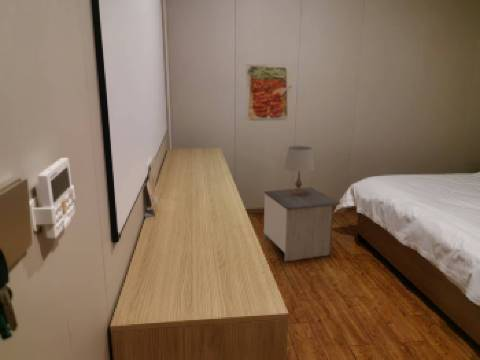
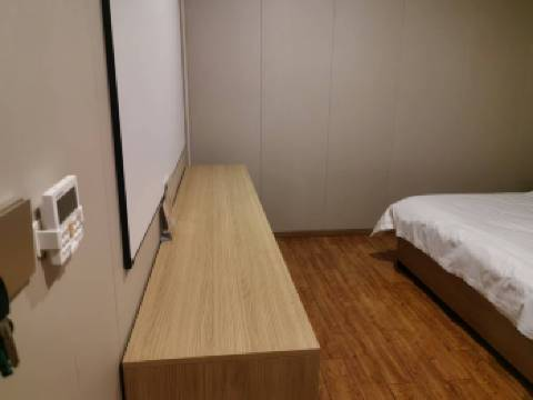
- nightstand [263,186,341,263]
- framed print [245,63,294,123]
- table lamp [283,145,315,195]
